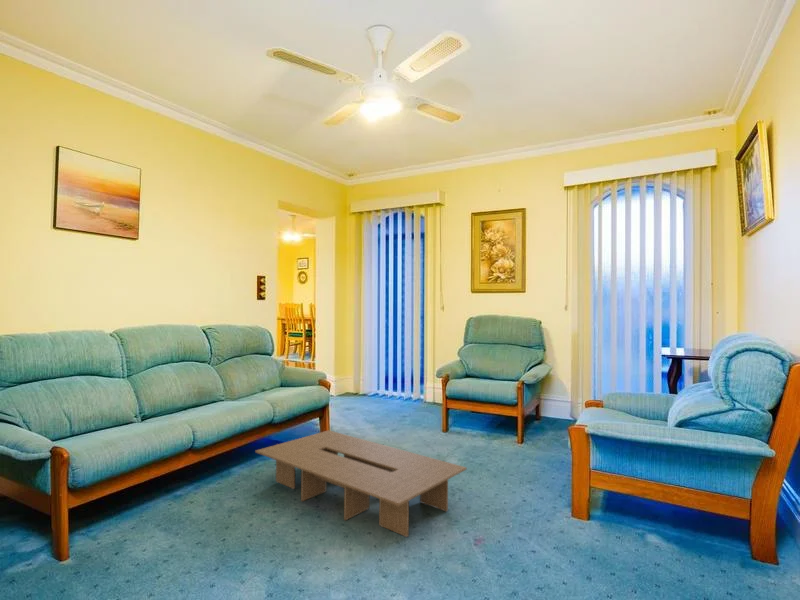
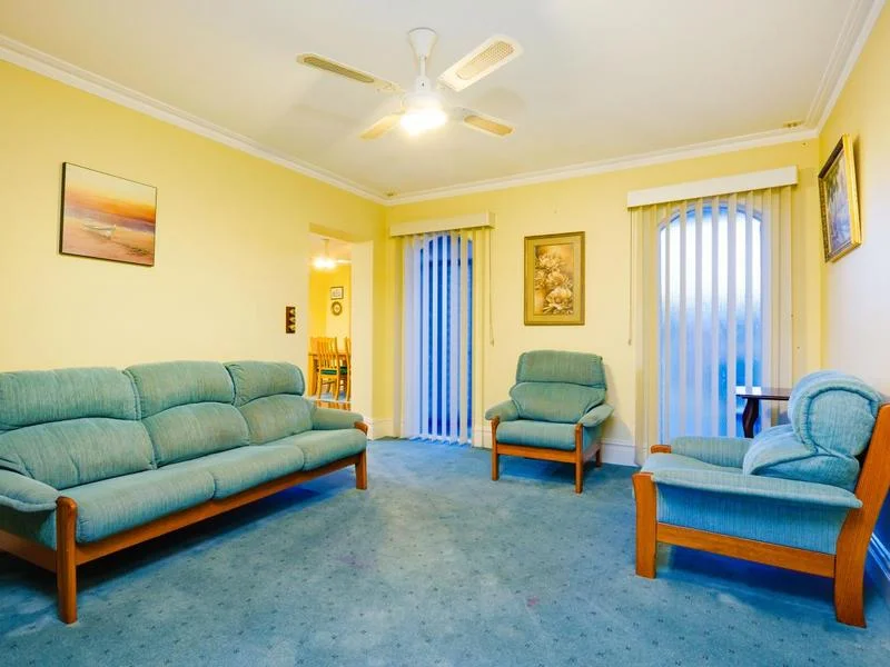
- coffee table [254,429,468,538]
